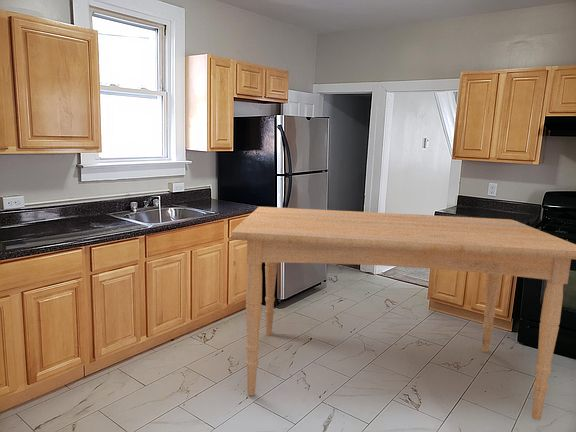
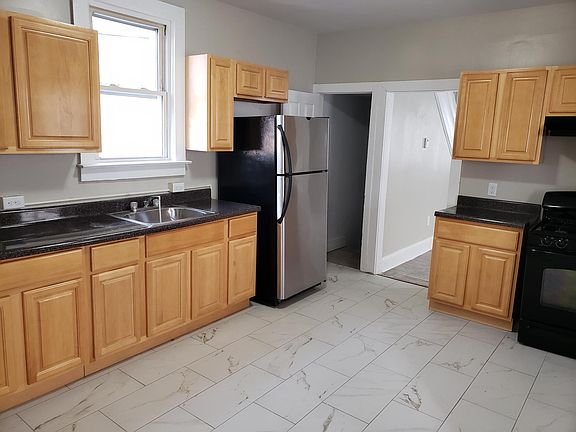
- dining table [231,206,576,421]
